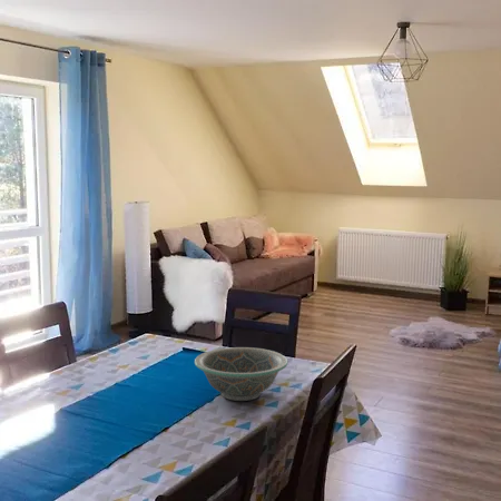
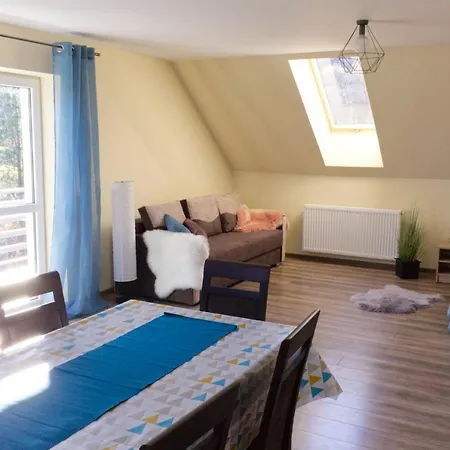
- decorative bowl [194,346,288,402]
